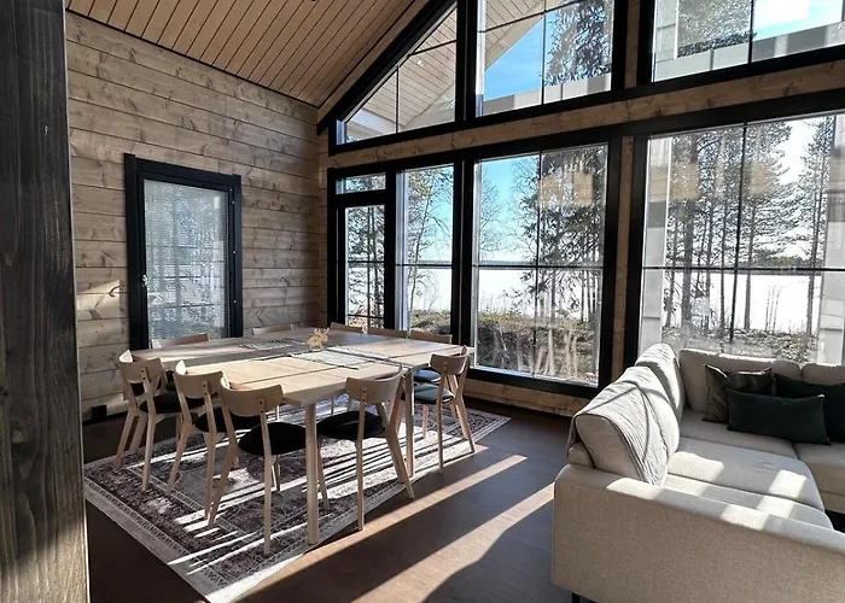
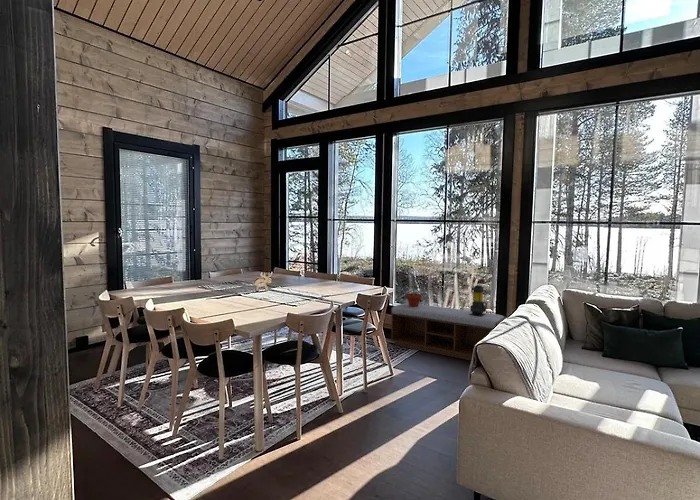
+ bench [389,302,508,361]
+ lantern [469,284,488,316]
+ potted plant [404,280,423,307]
